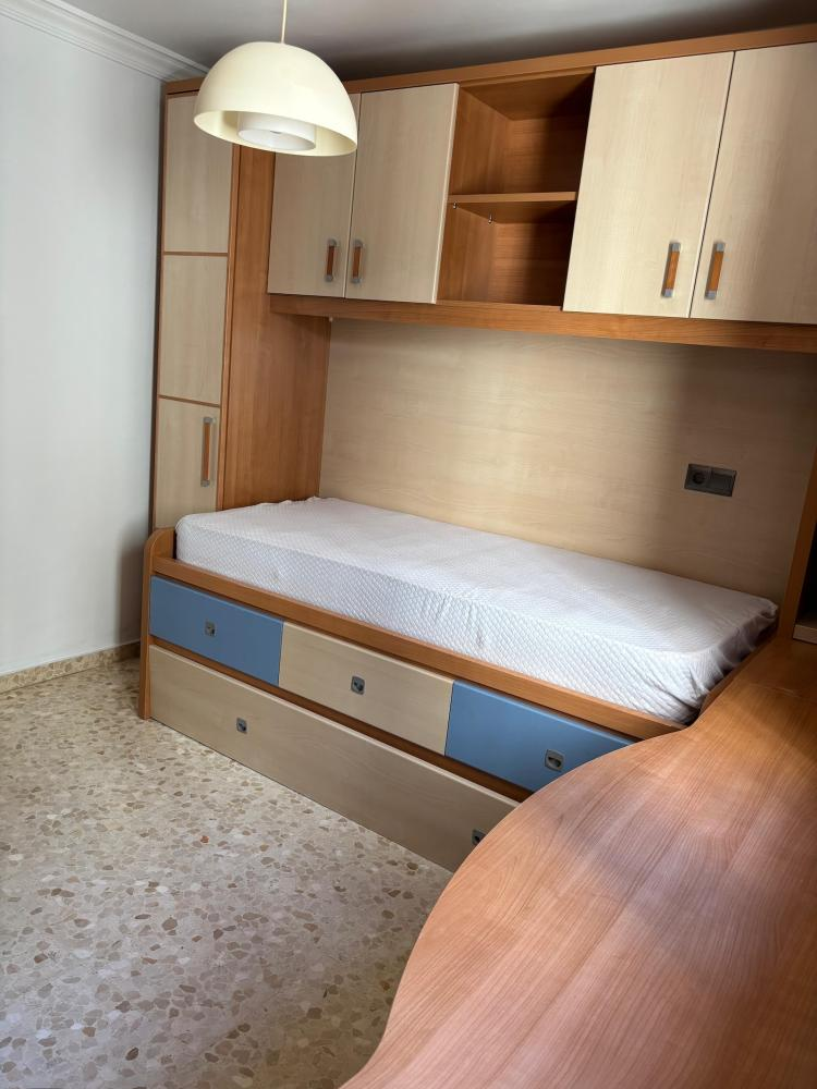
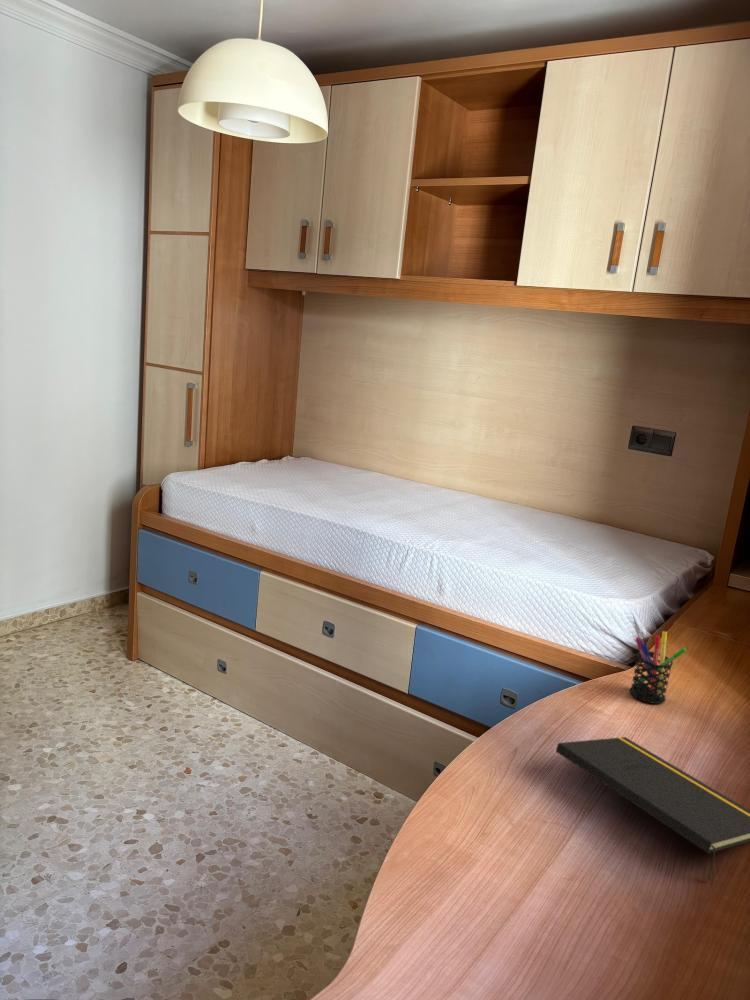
+ notepad [555,736,750,881]
+ pen holder [629,630,687,705]
